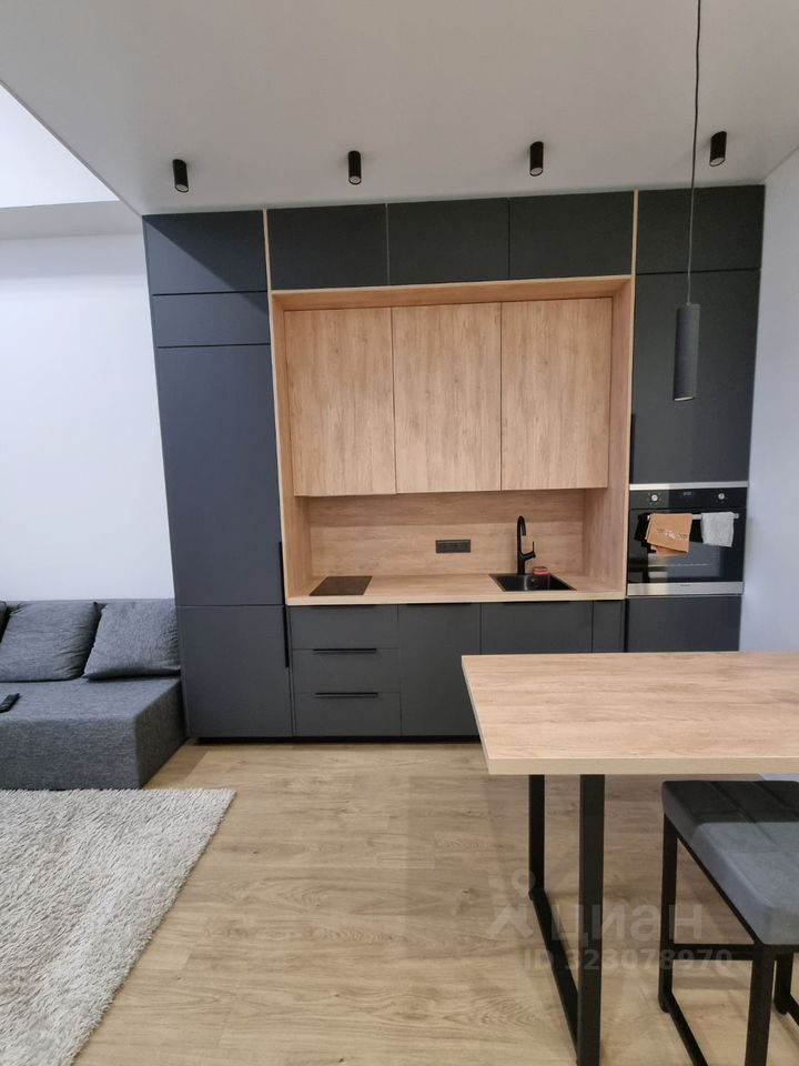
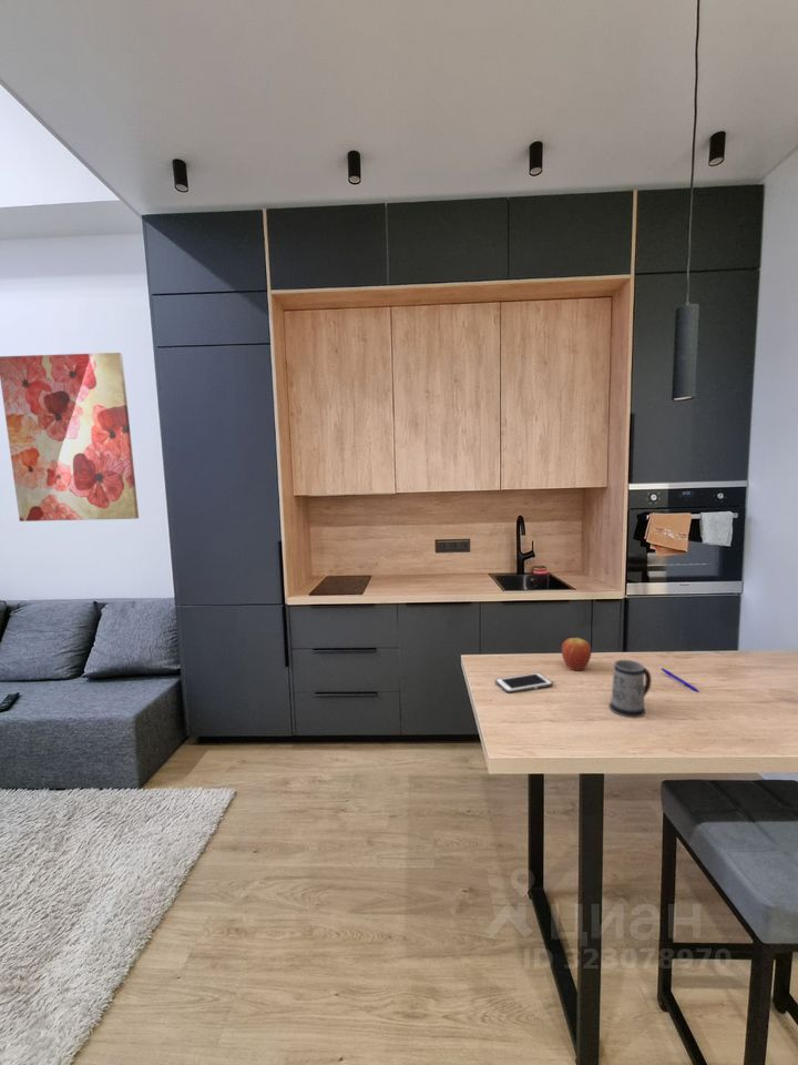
+ pen [661,667,700,693]
+ wall art [0,352,140,523]
+ fruit [561,636,593,671]
+ cell phone [494,671,554,694]
+ mug [608,659,653,719]
